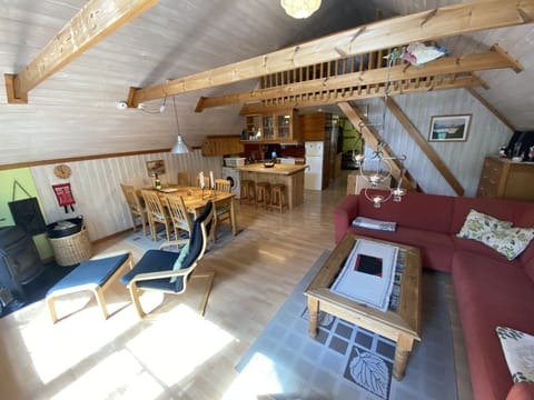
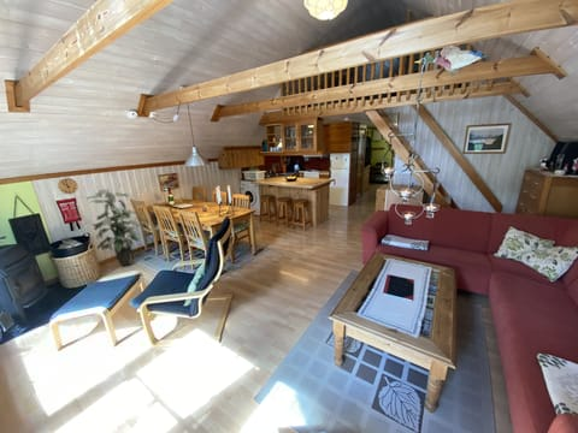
+ indoor plant [85,188,141,267]
